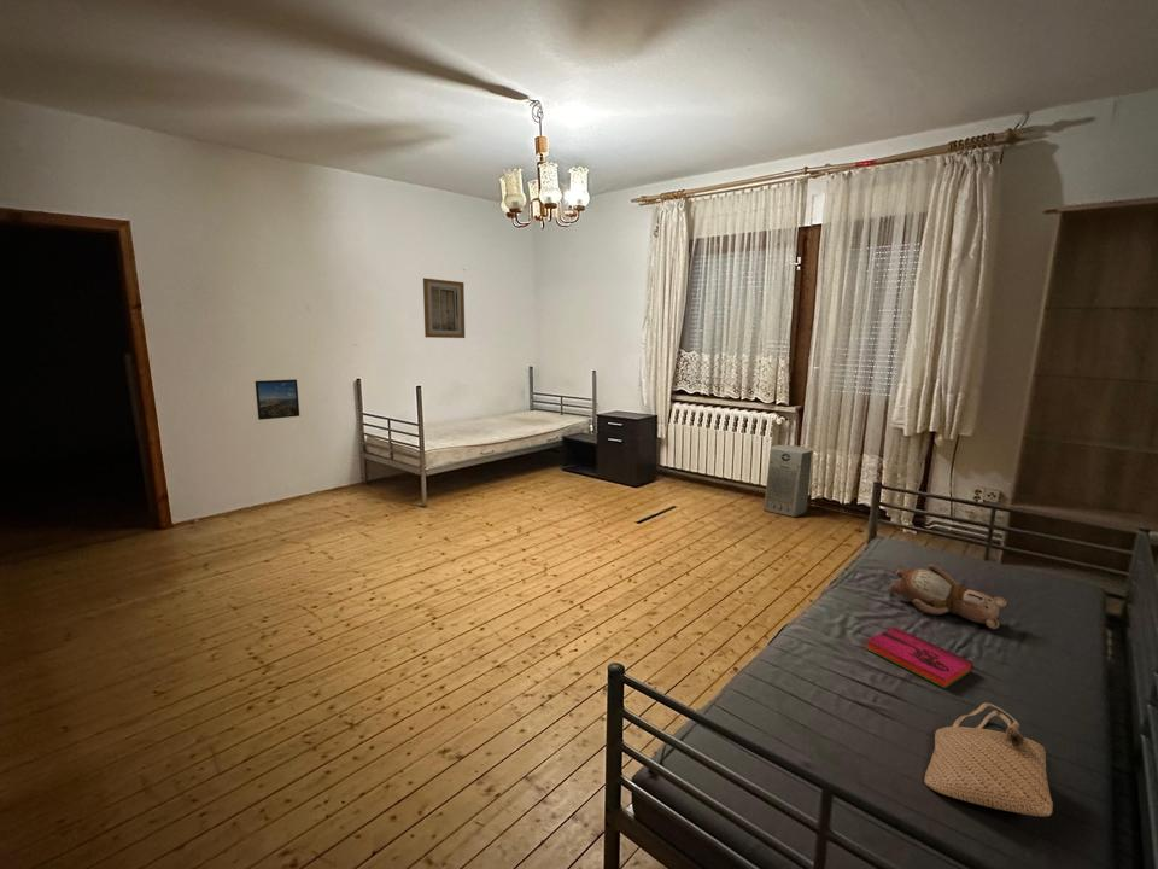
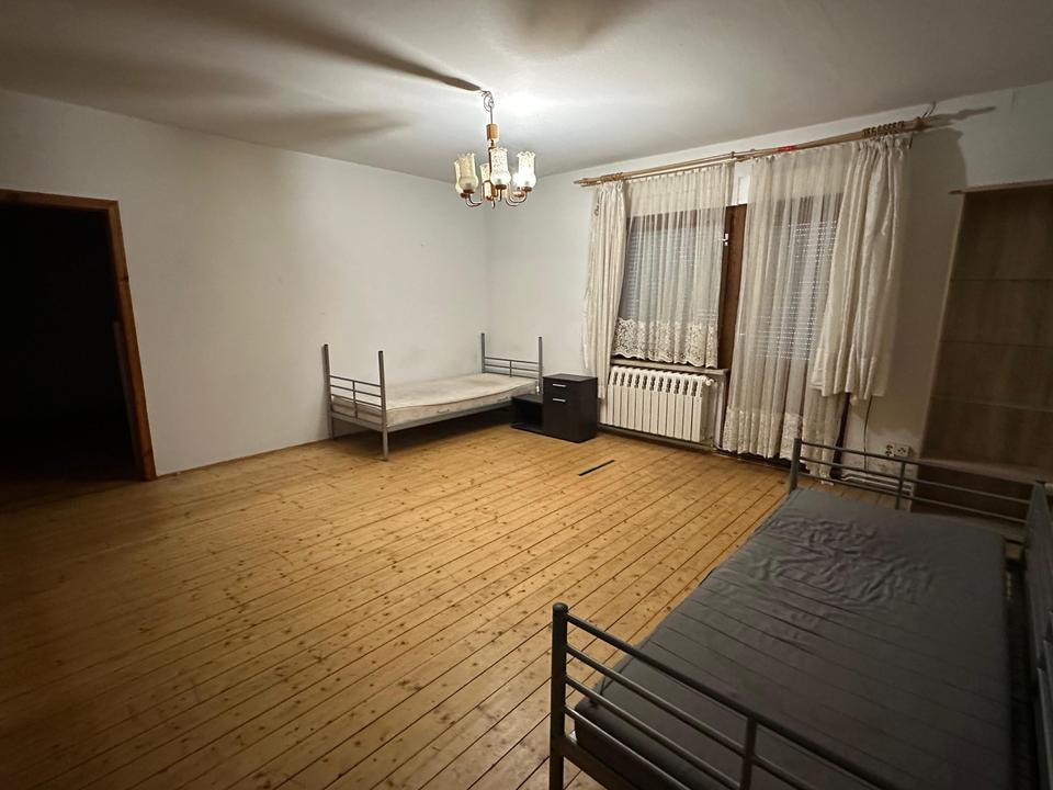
- hardback book [865,625,973,689]
- tote bag [923,702,1054,818]
- fan [762,444,813,518]
- teddy bear [889,564,1007,630]
- wall art [422,276,466,339]
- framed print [253,378,300,421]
